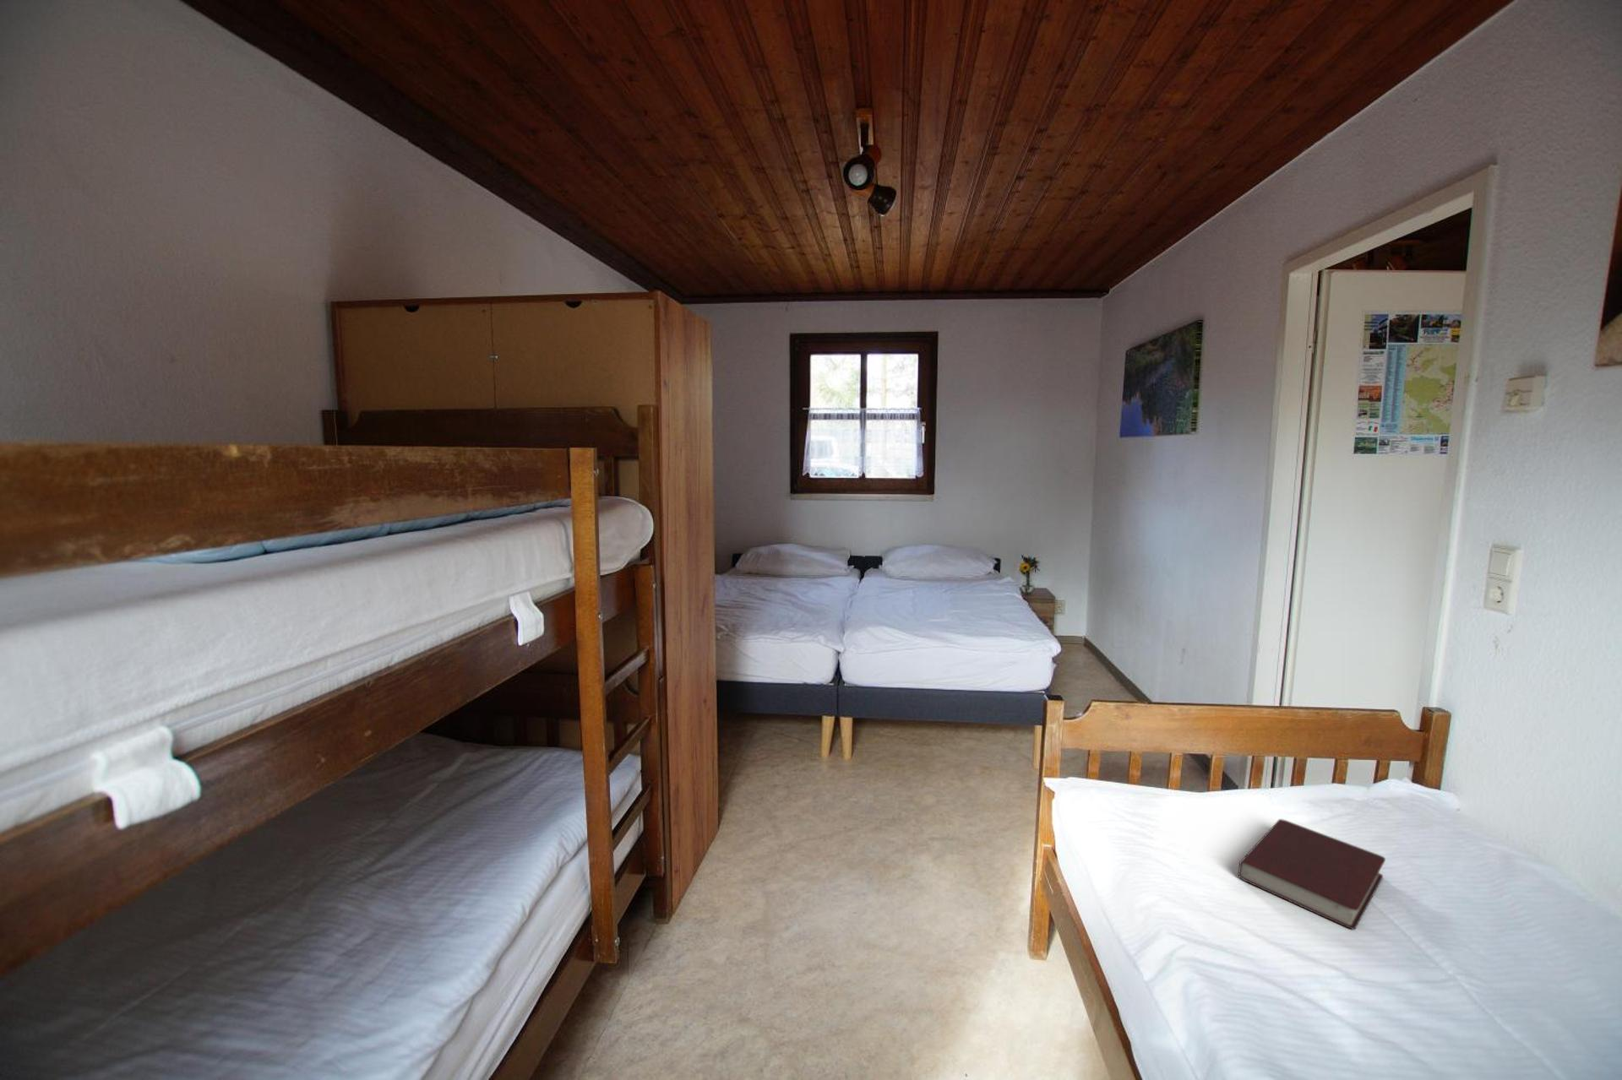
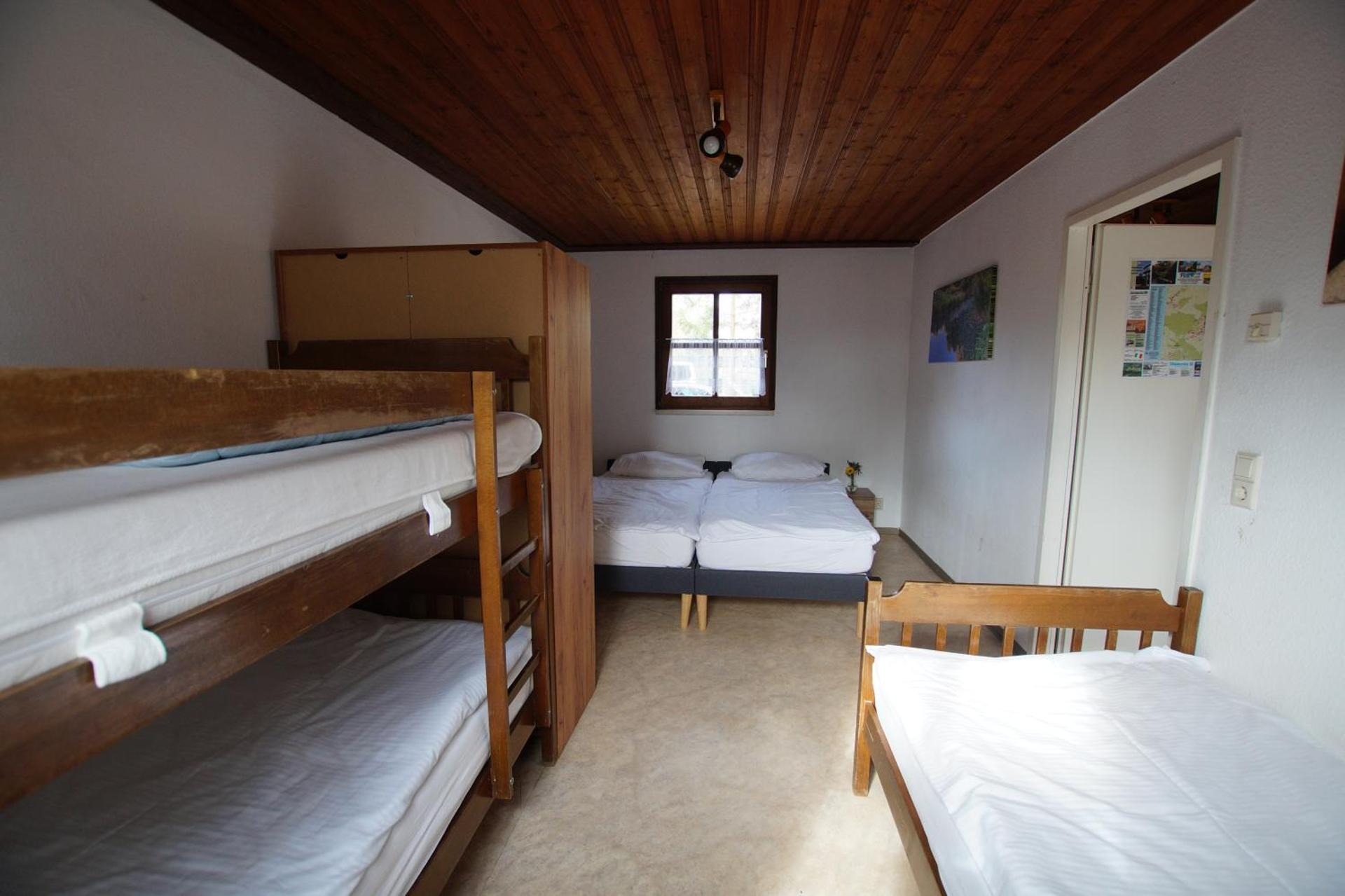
- book [1237,818,1387,931]
